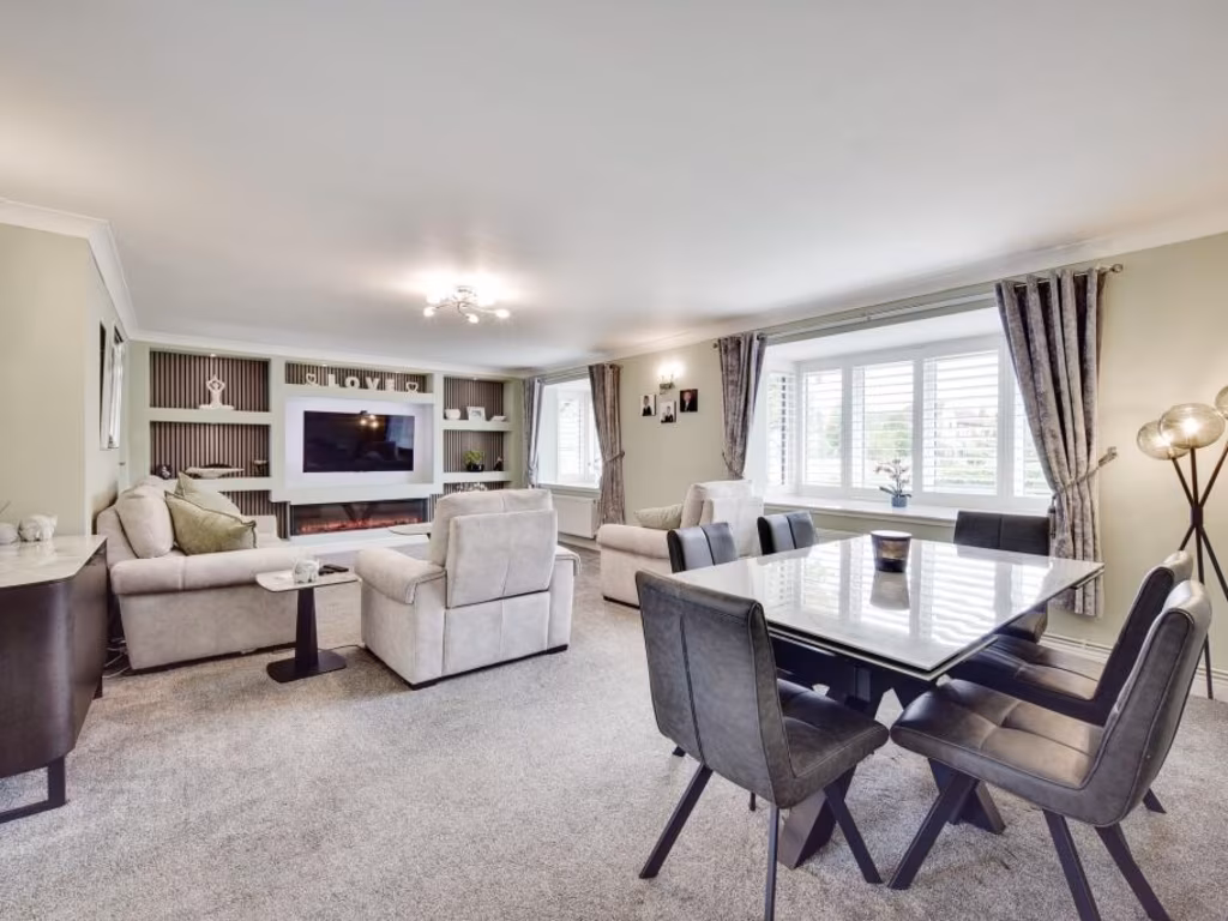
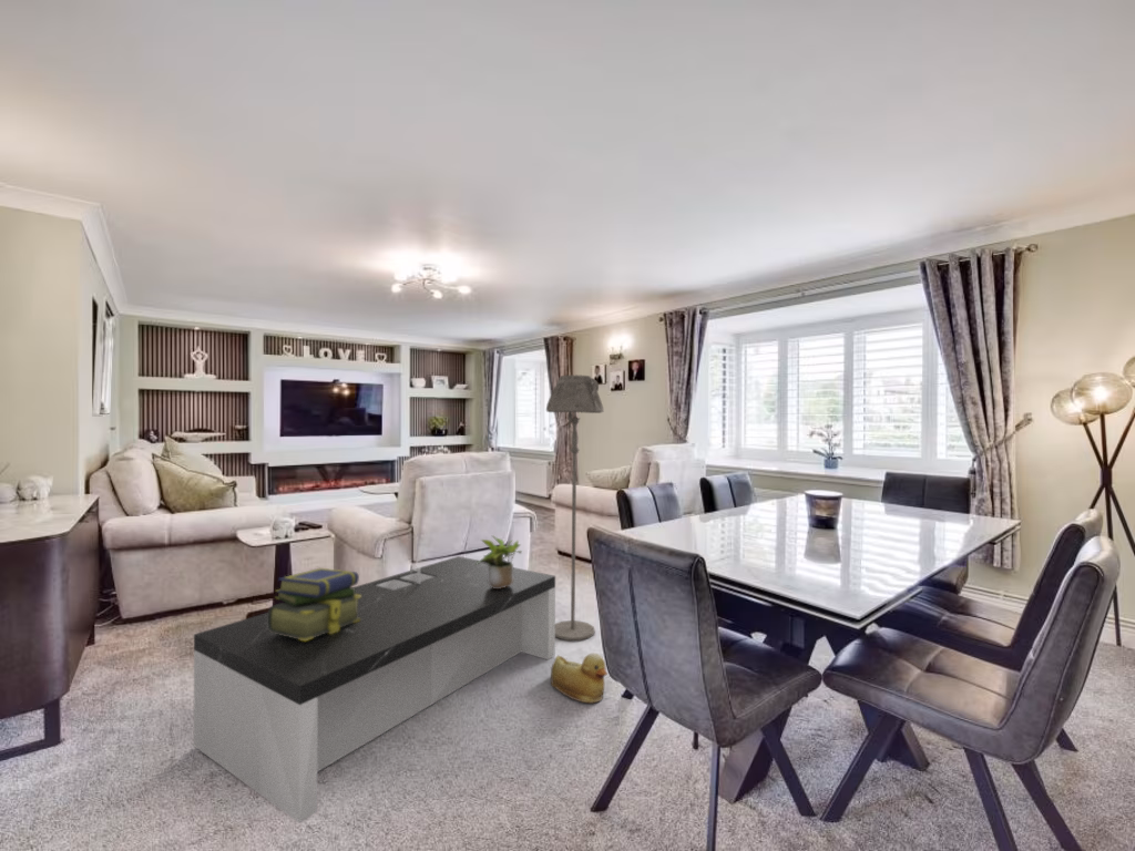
+ rubber duck [550,652,609,705]
+ potted plant [477,534,523,588]
+ floor lamp [545,373,605,642]
+ stack of books [267,567,361,640]
+ coffee table [193,555,556,824]
